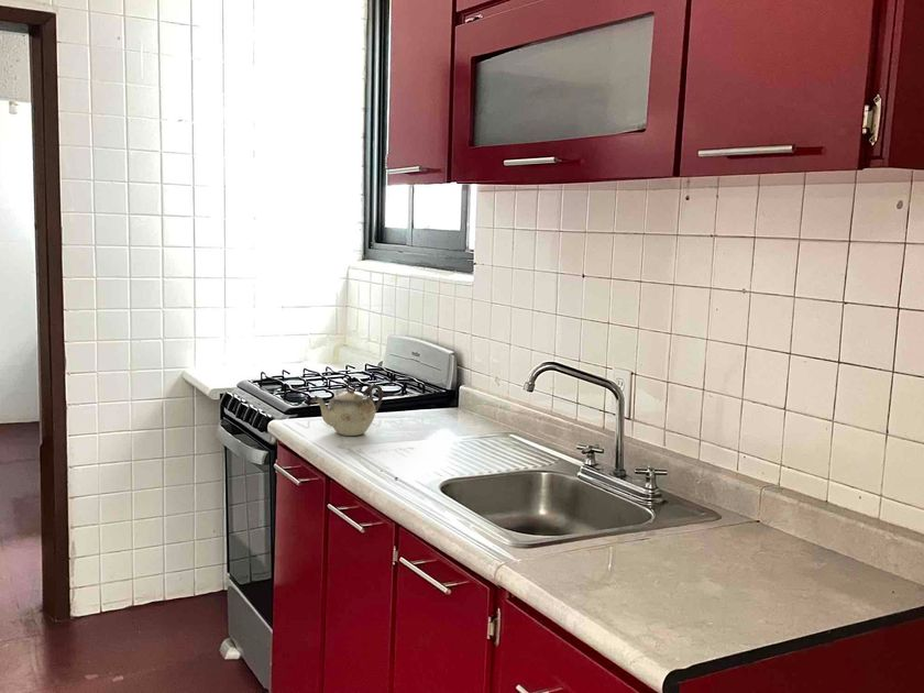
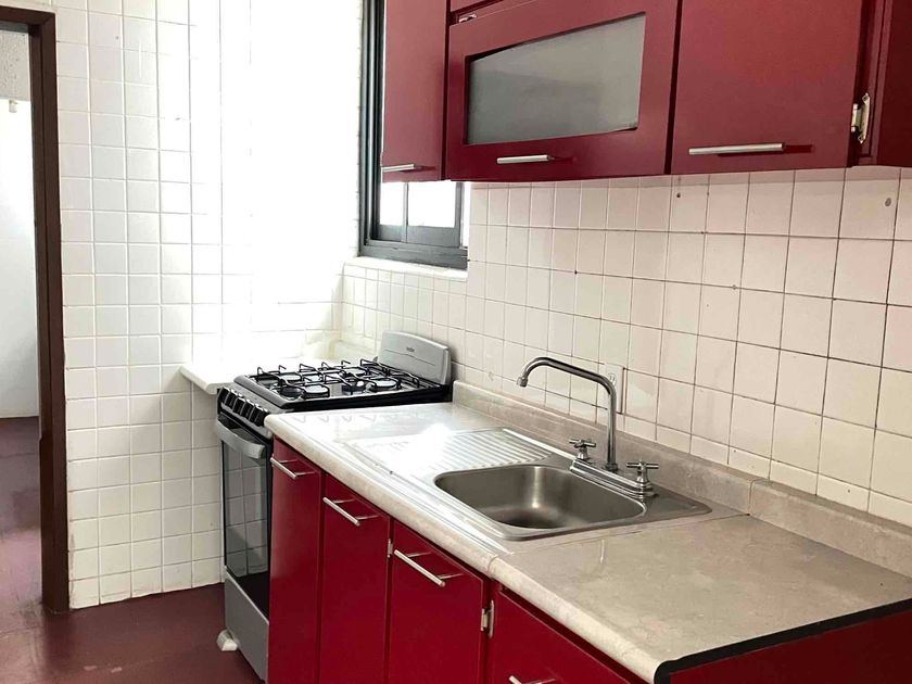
- teapot [310,382,384,437]
